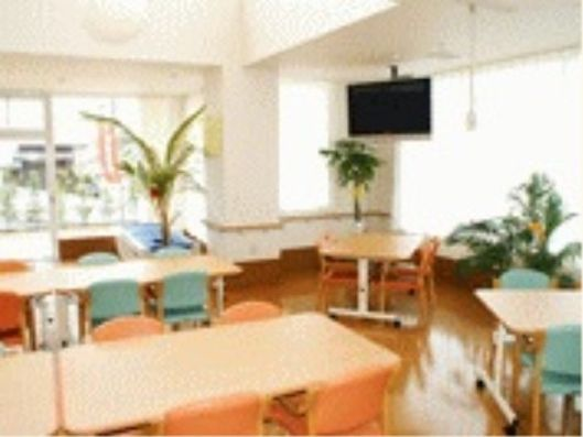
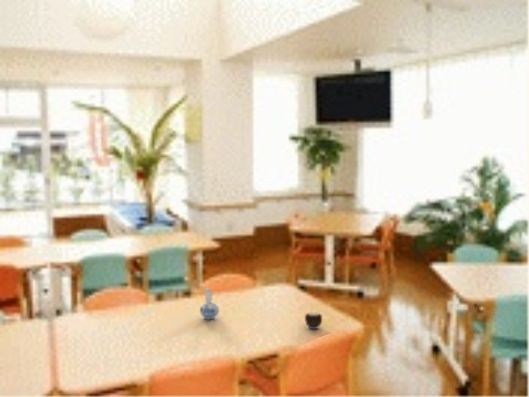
+ candle [304,310,323,330]
+ ceramic pitcher [199,287,220,320]
